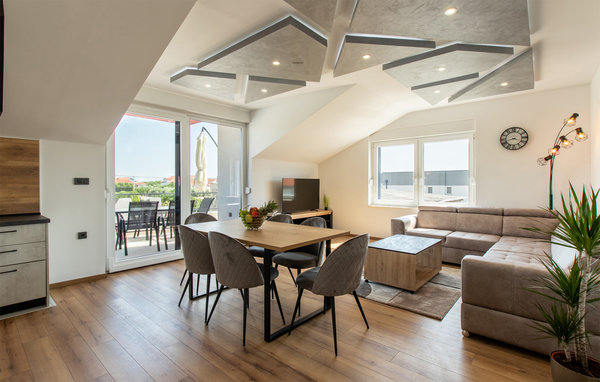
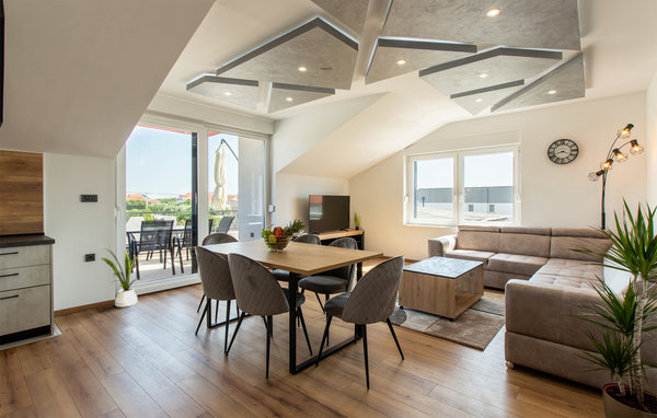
+ house plant [100,247,142,307]
